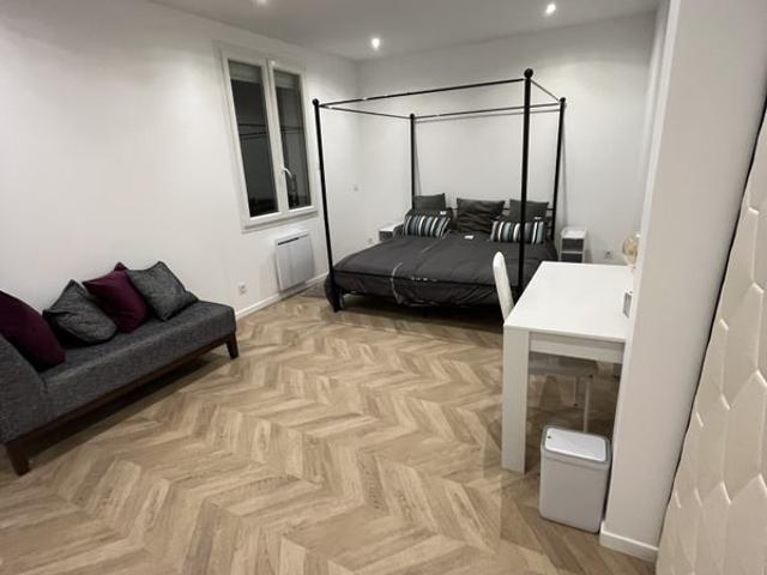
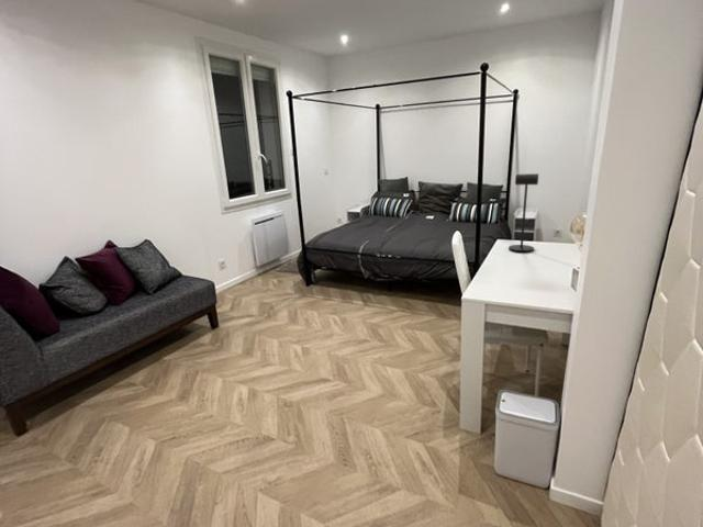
+ desk lamp [507,172,539,253]
